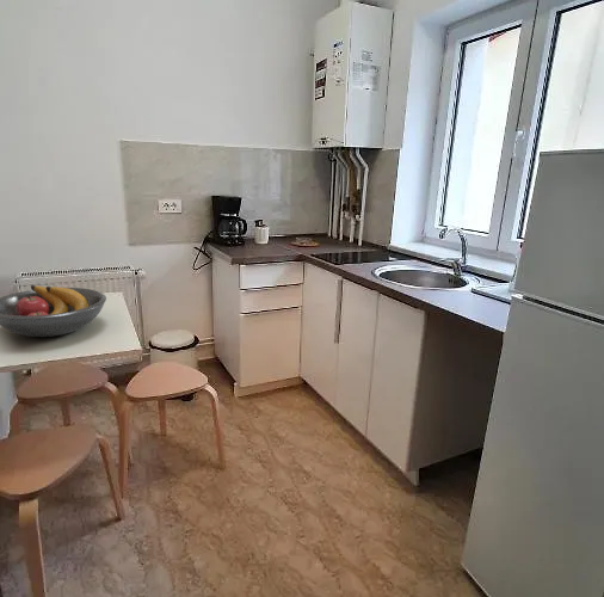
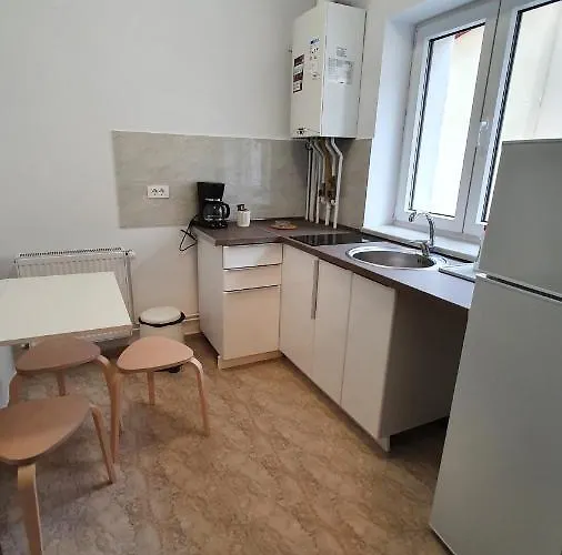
- fruit bowl [0,284,107,338]
